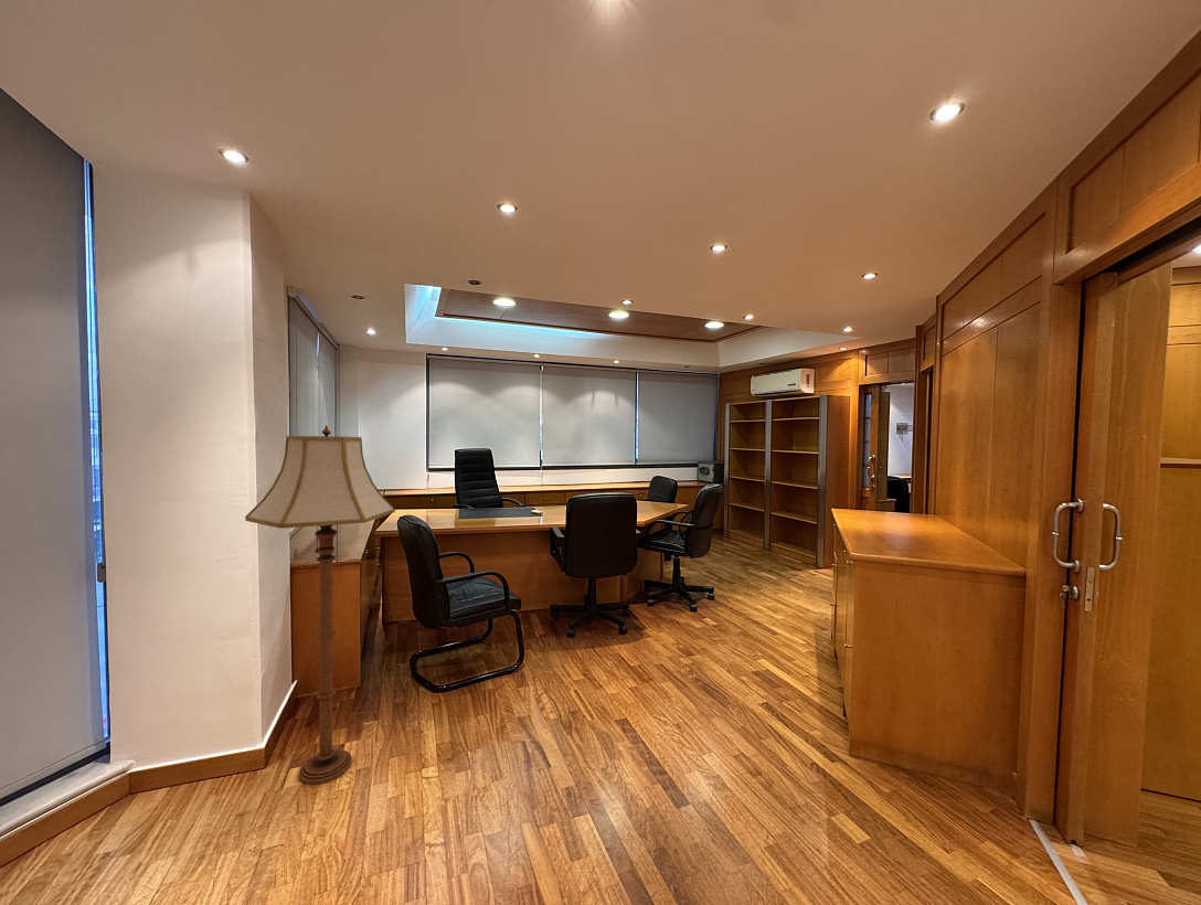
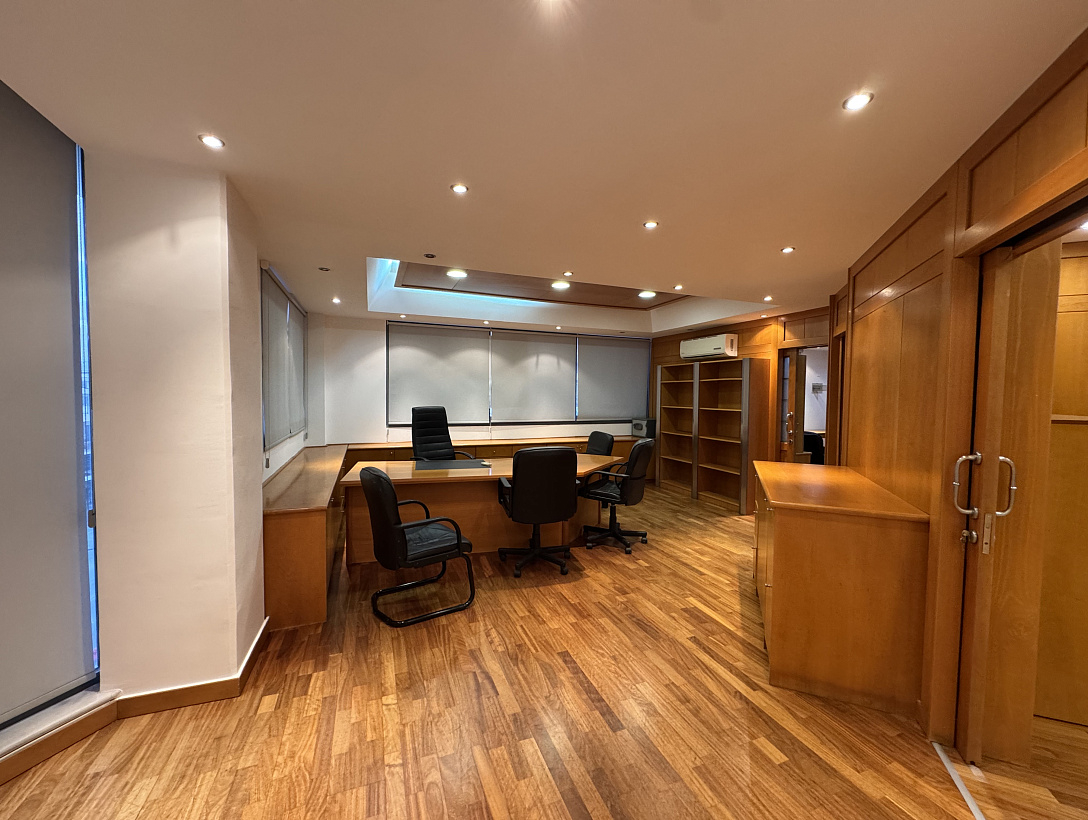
- floor lamp [244,424,396,786]
